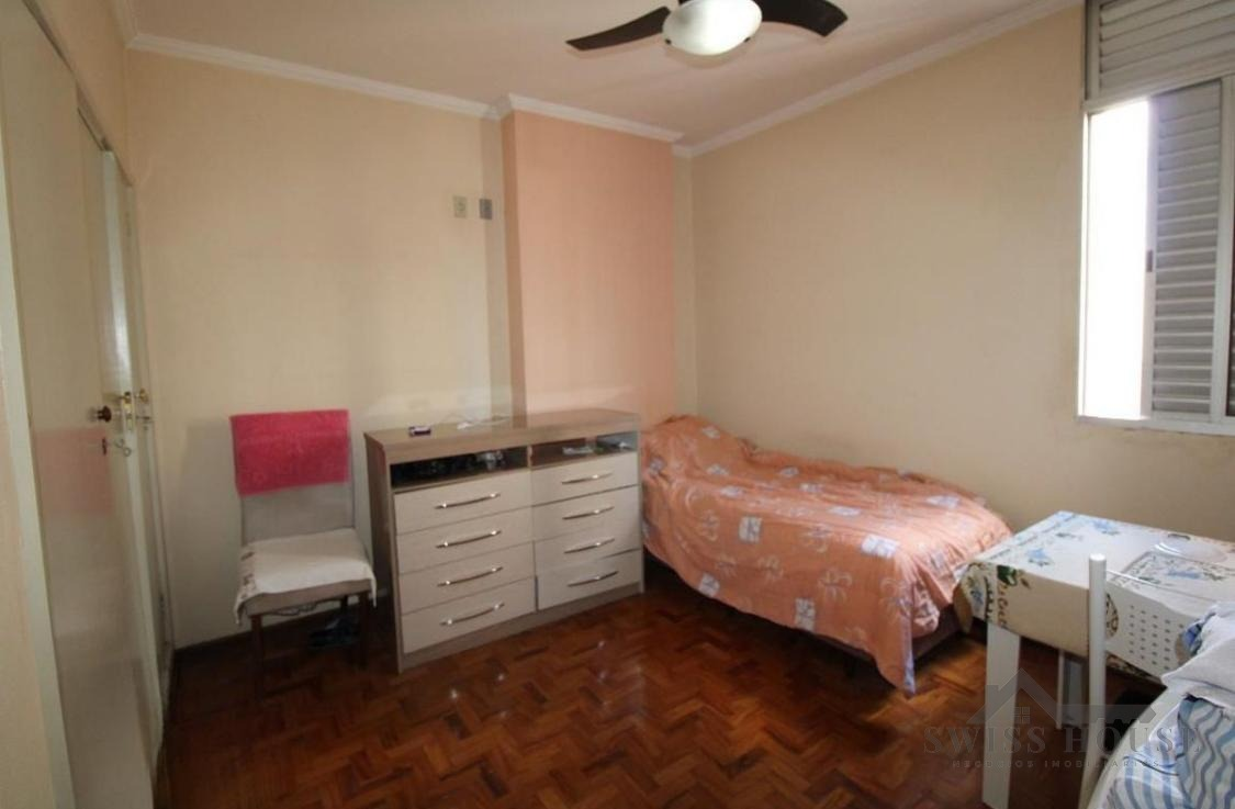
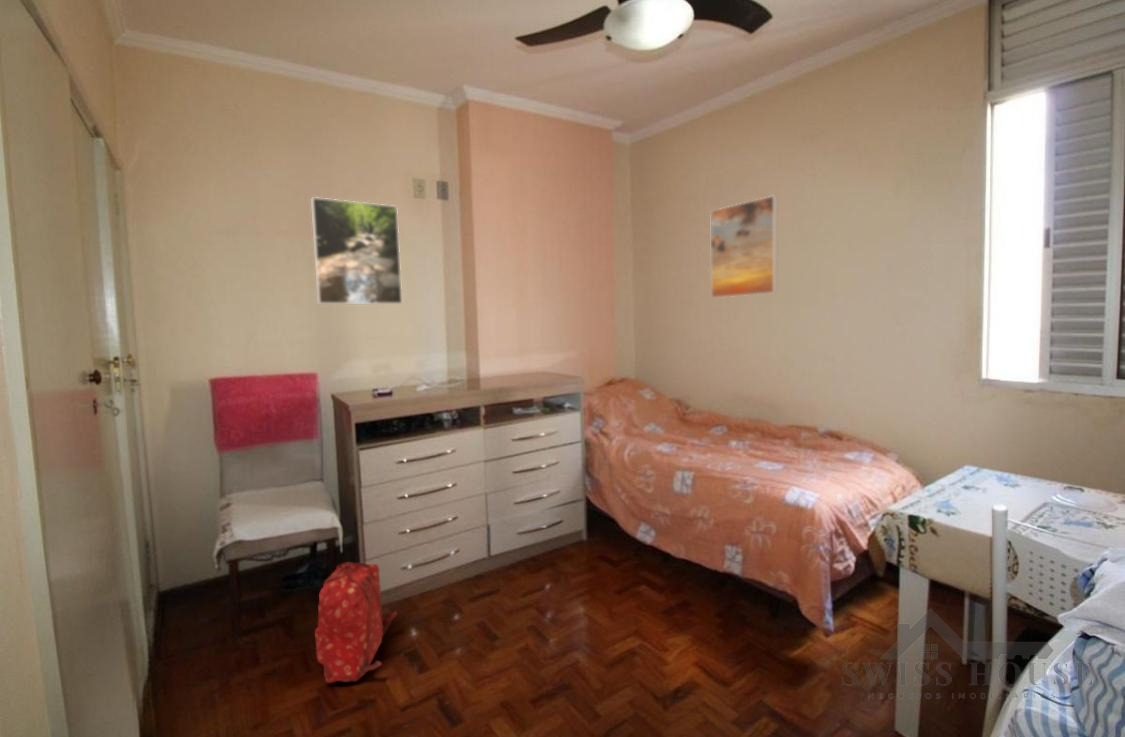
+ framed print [310,196,403,305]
+ backpack [314,561,398,684]
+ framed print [709,195,778,299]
